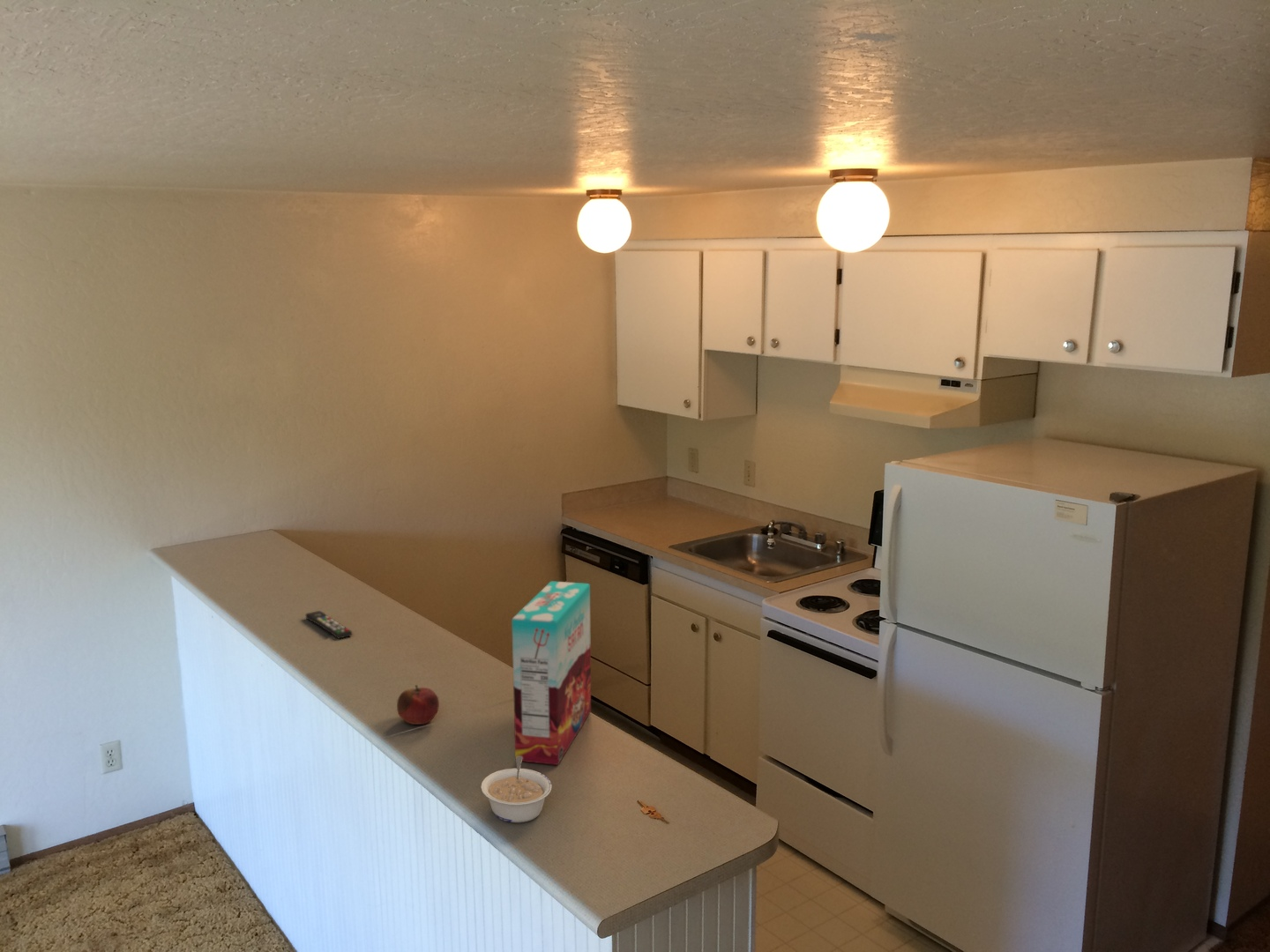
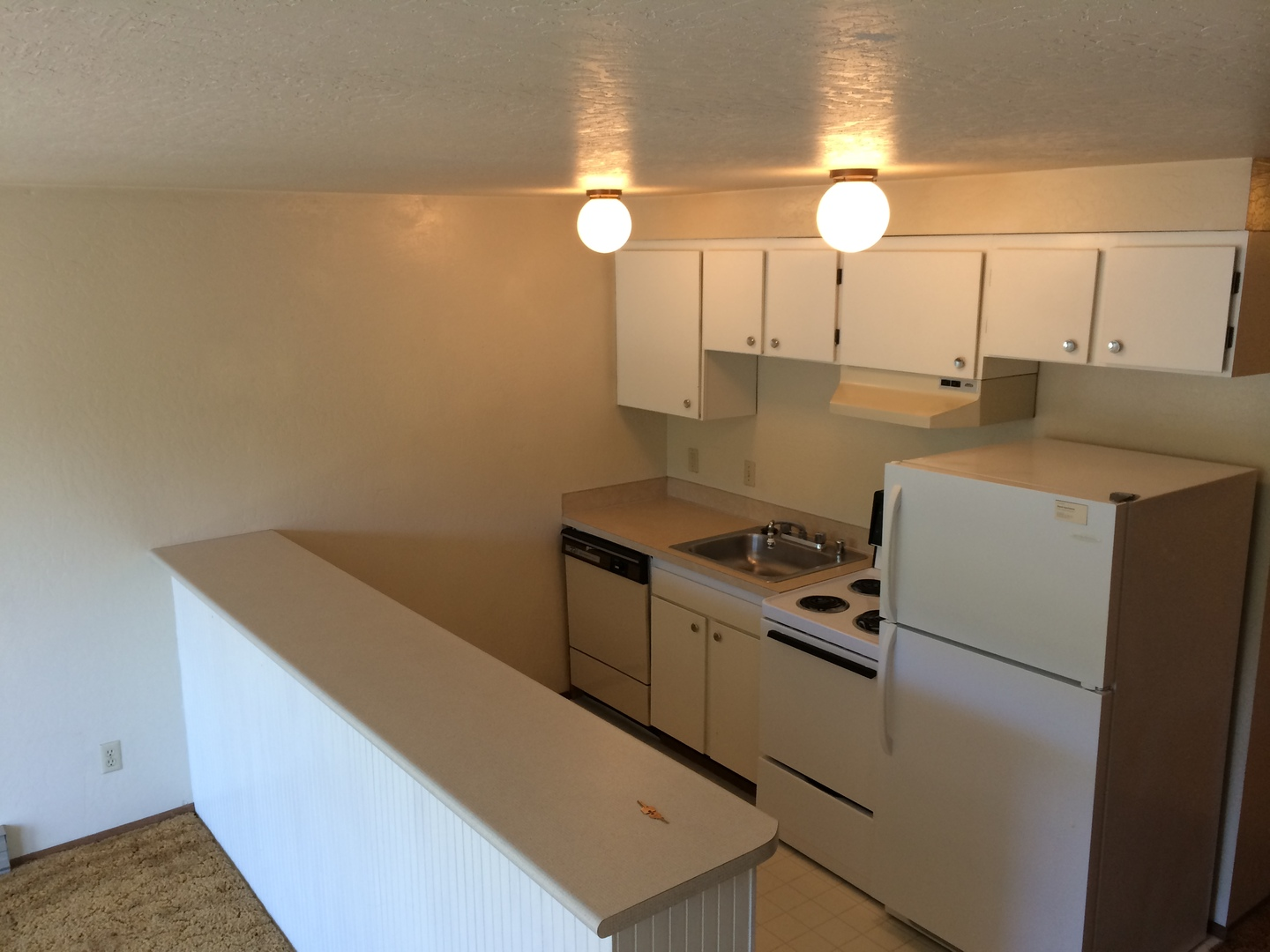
- cereal box [511,580,592,766]
- remote control [304,610,353,640]
- fruit [396,684,440,725]
- legume [480,756,553,823]
